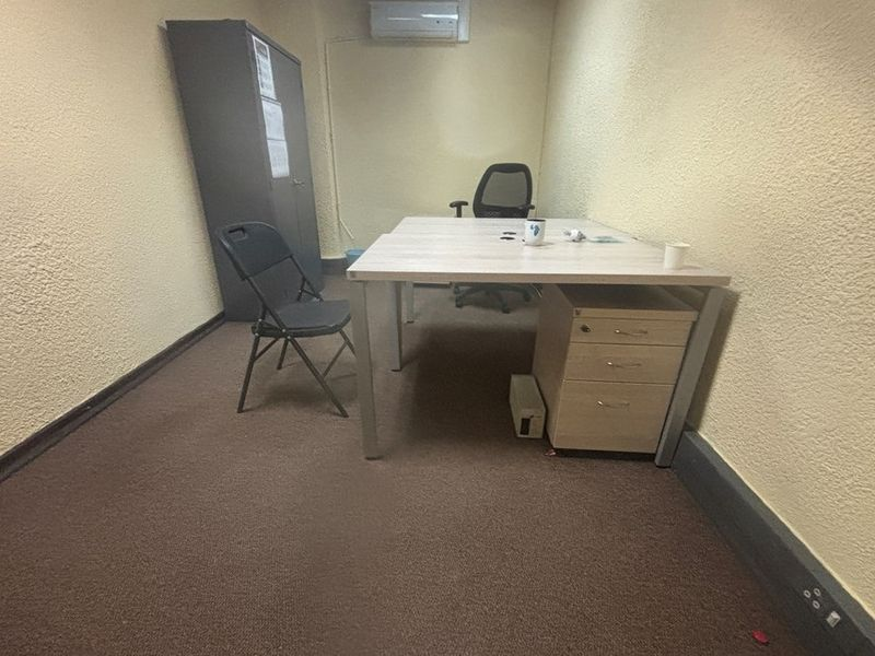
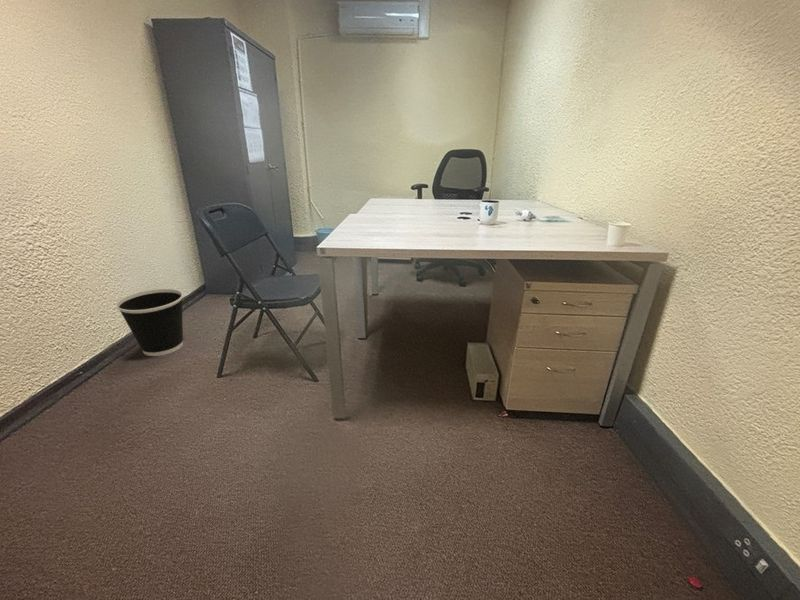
+ wastebasket [115,288,184,357]
